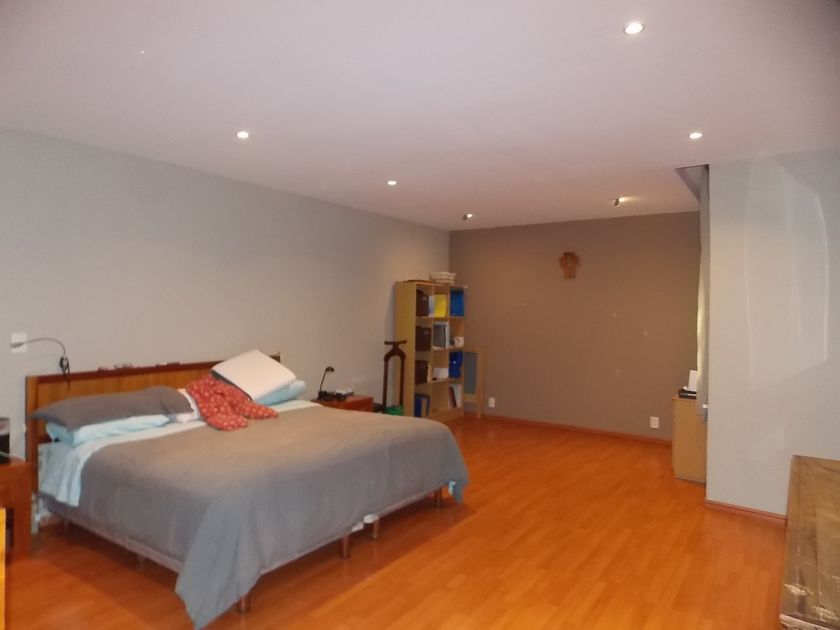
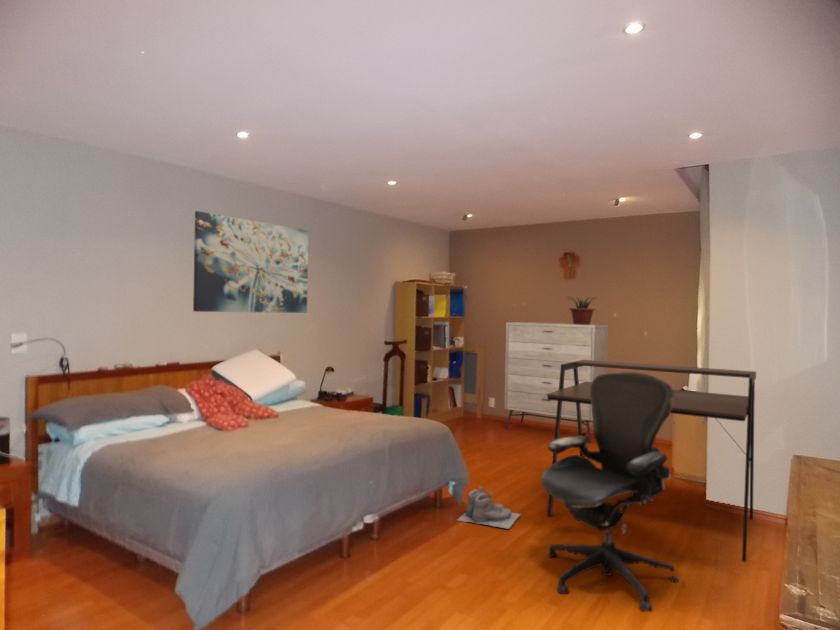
+ dresser [503,321,609,443]
+ potted plant [565,296,598,325]
+ boots [456,485,522,530]
+ wall art [192,210,310,314]
+ desk [547,360,757,563]
+ office chair [540,371,686,613]
